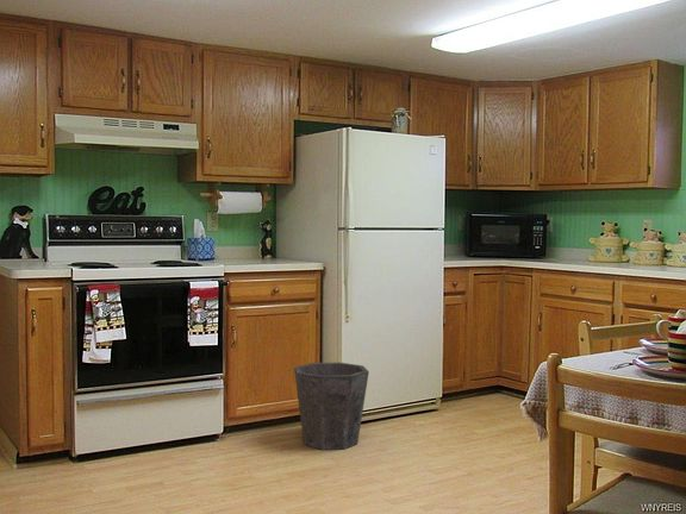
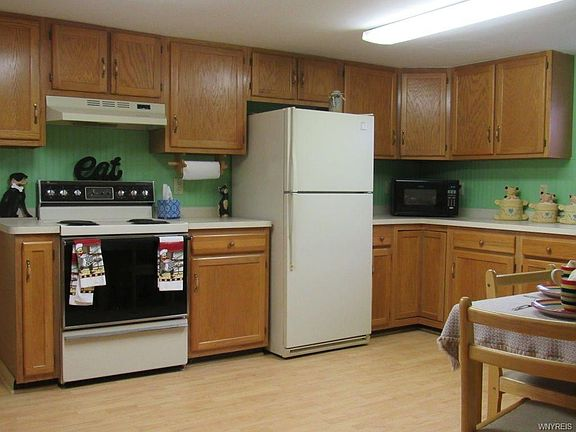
- waste bin [293,362,370,451]
